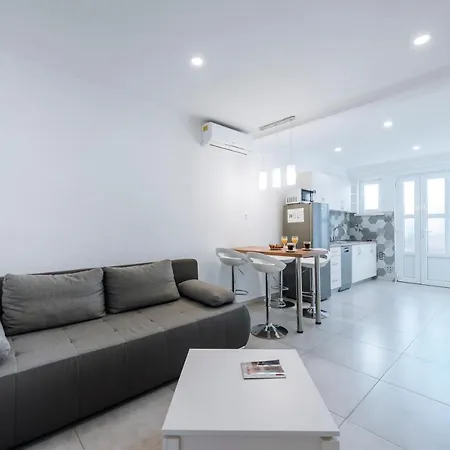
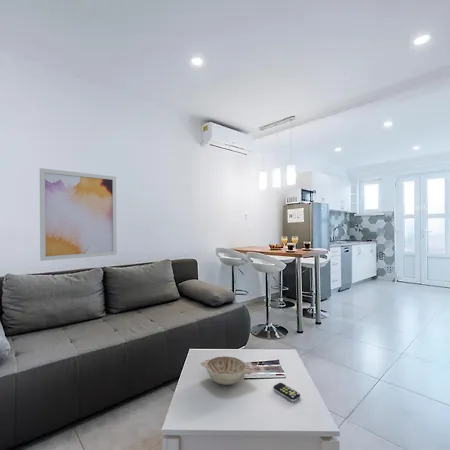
+ decorative bowl [199,355,254,386]
+ remote control [272,382,301,403]
+ wall art [39,167,118,262]
